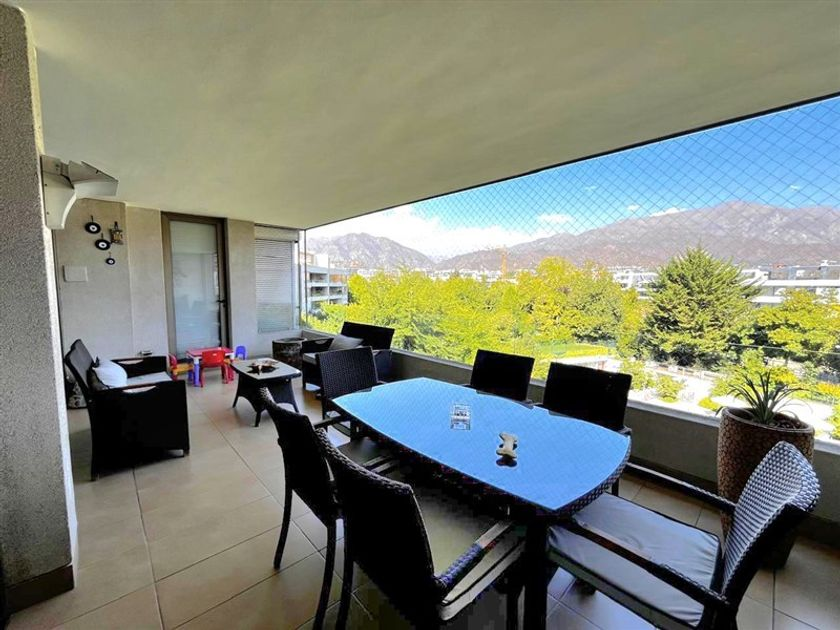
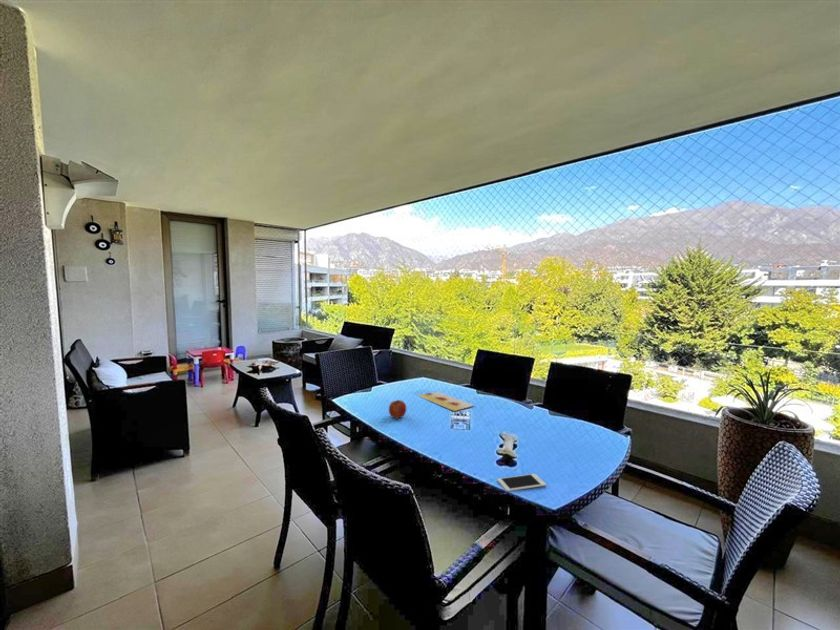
+ painting [416,391,475,412]
+ cell phone [497,473,547,492]
+ fruit [388,399,407,419]
